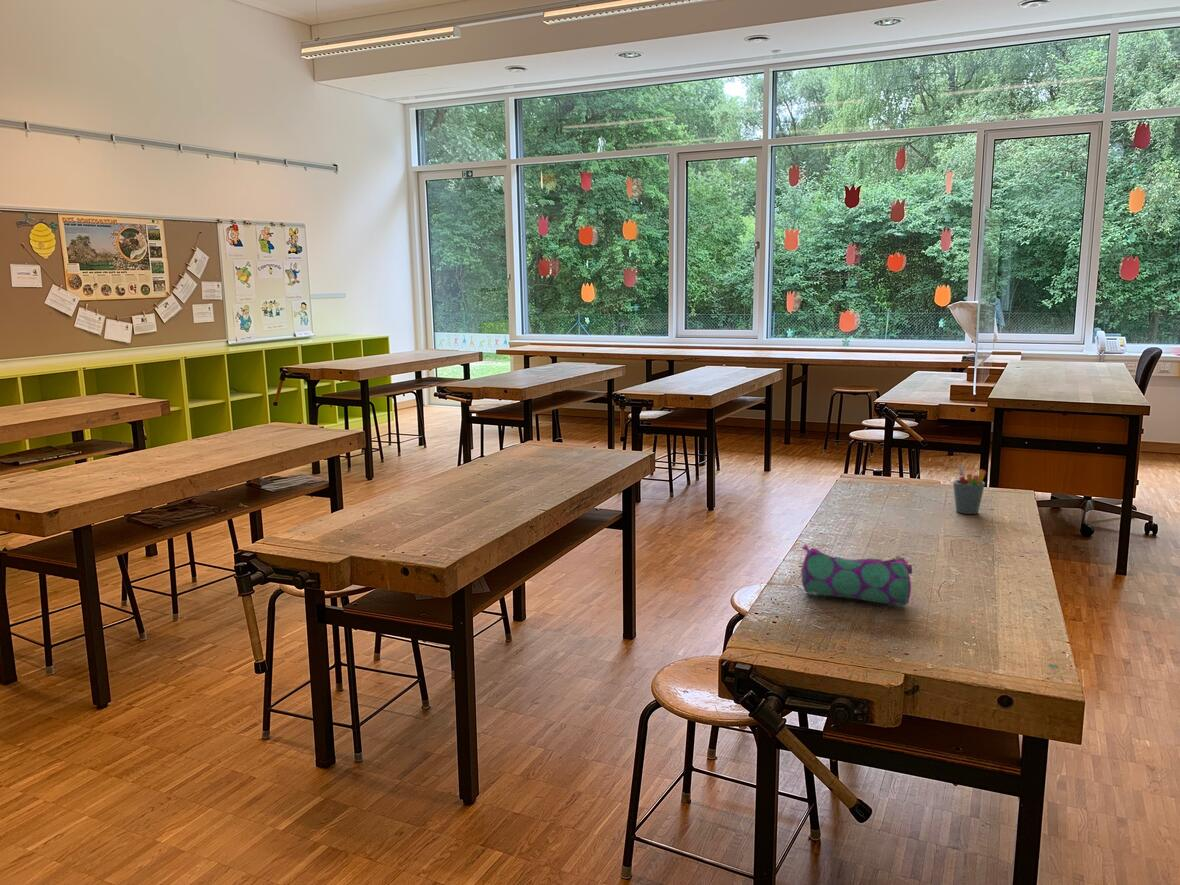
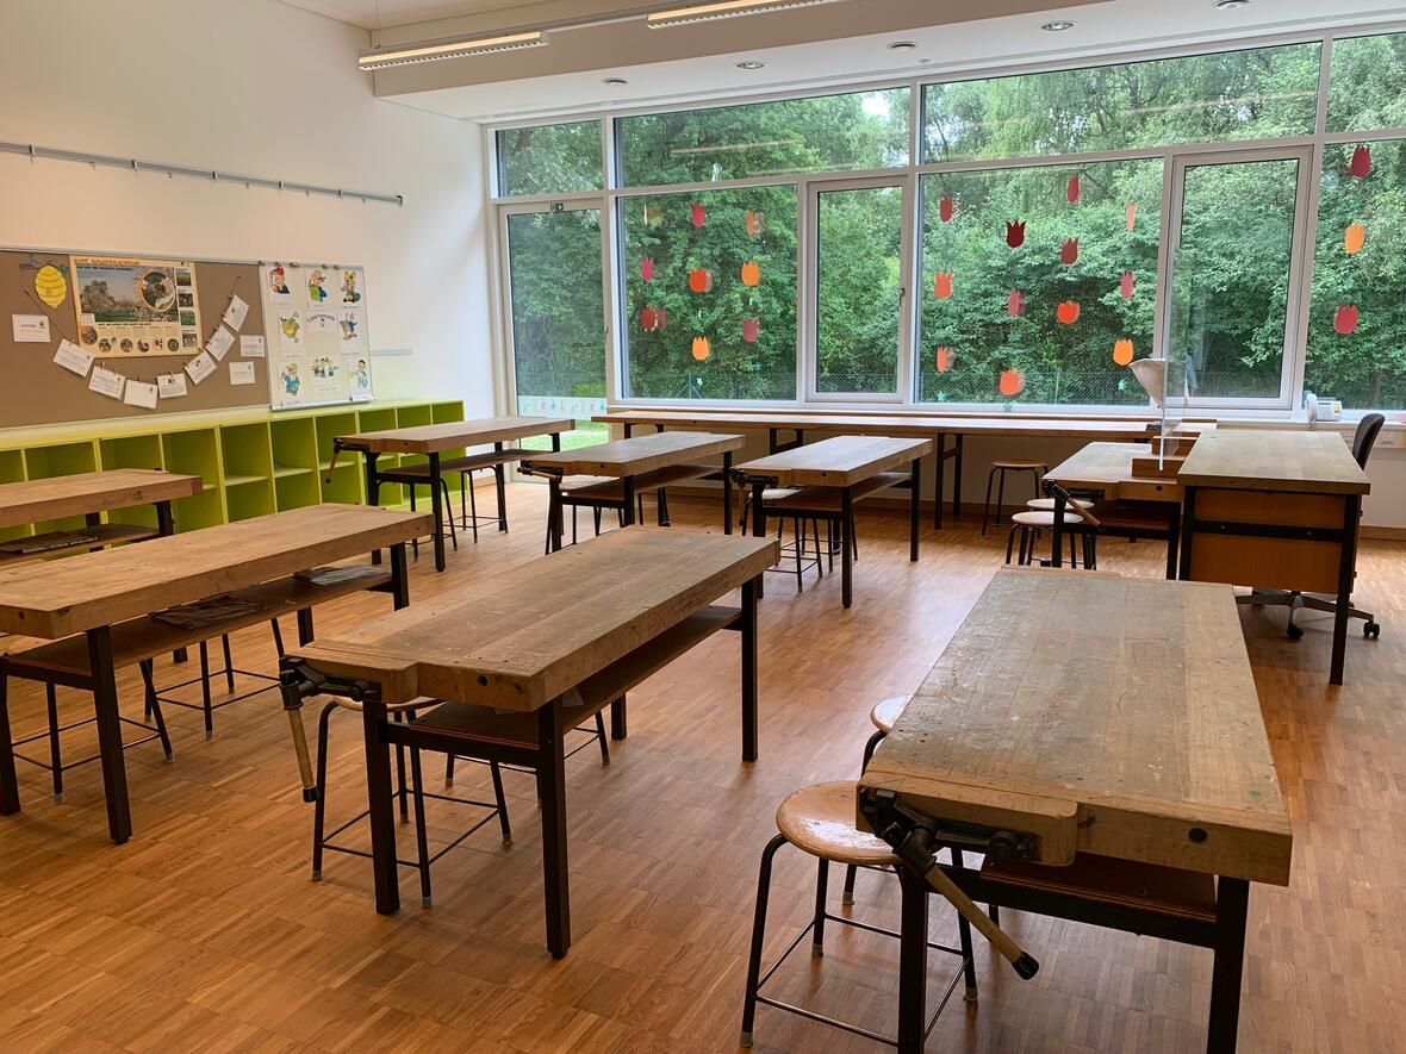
- pen holder [952,462,987,515]
- pencil case [800,544,913,606]
